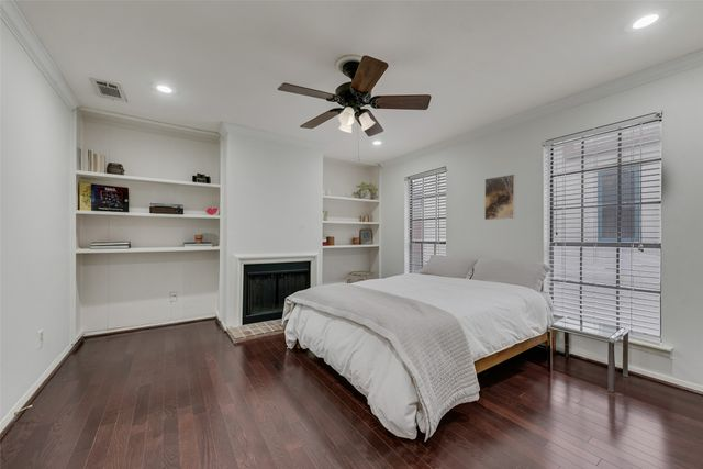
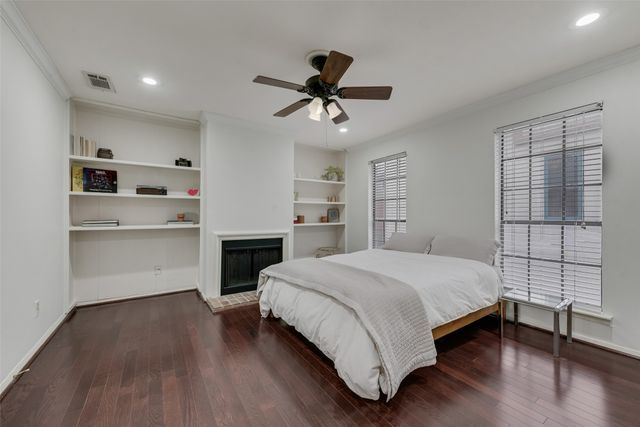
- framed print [483,174,516,221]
